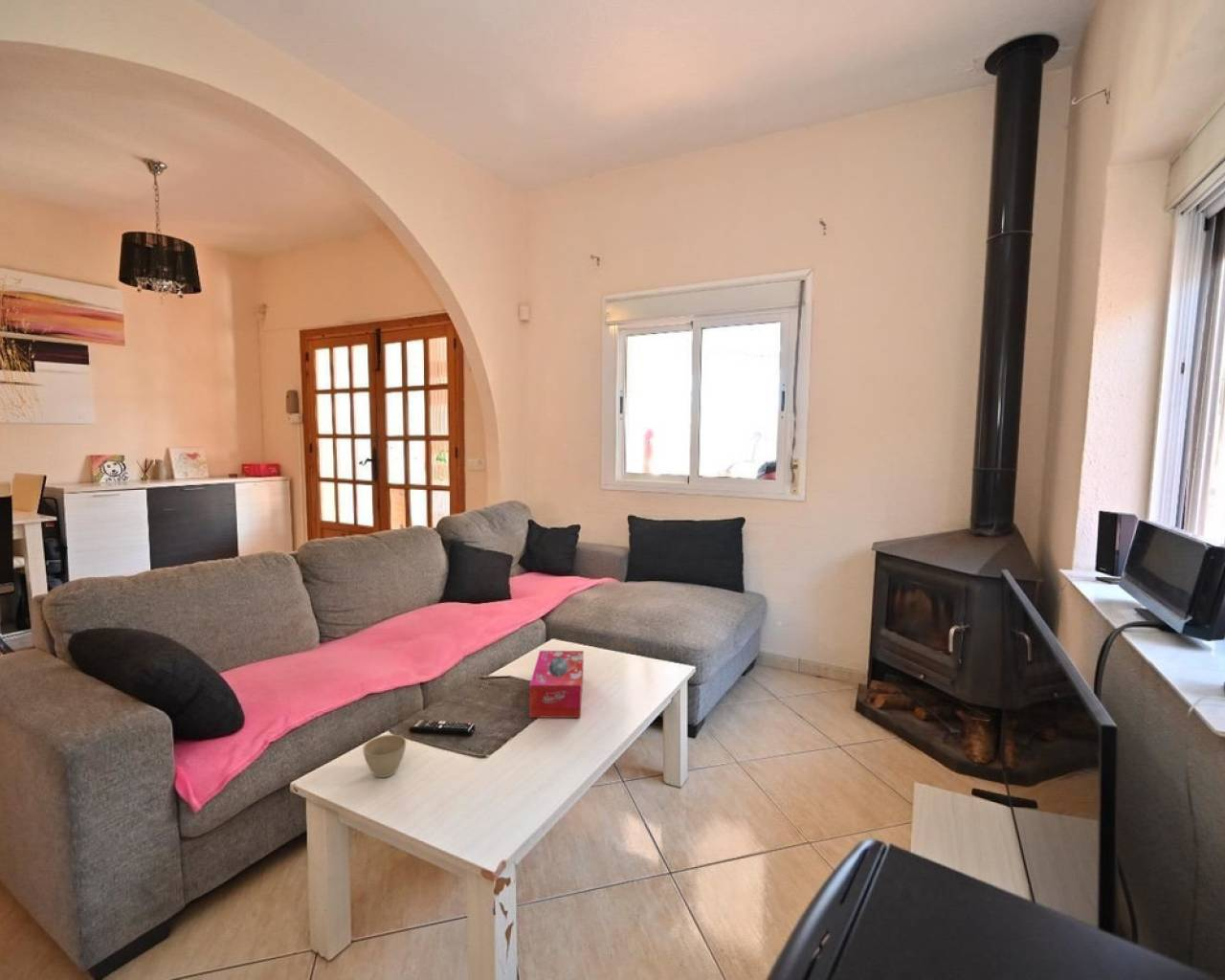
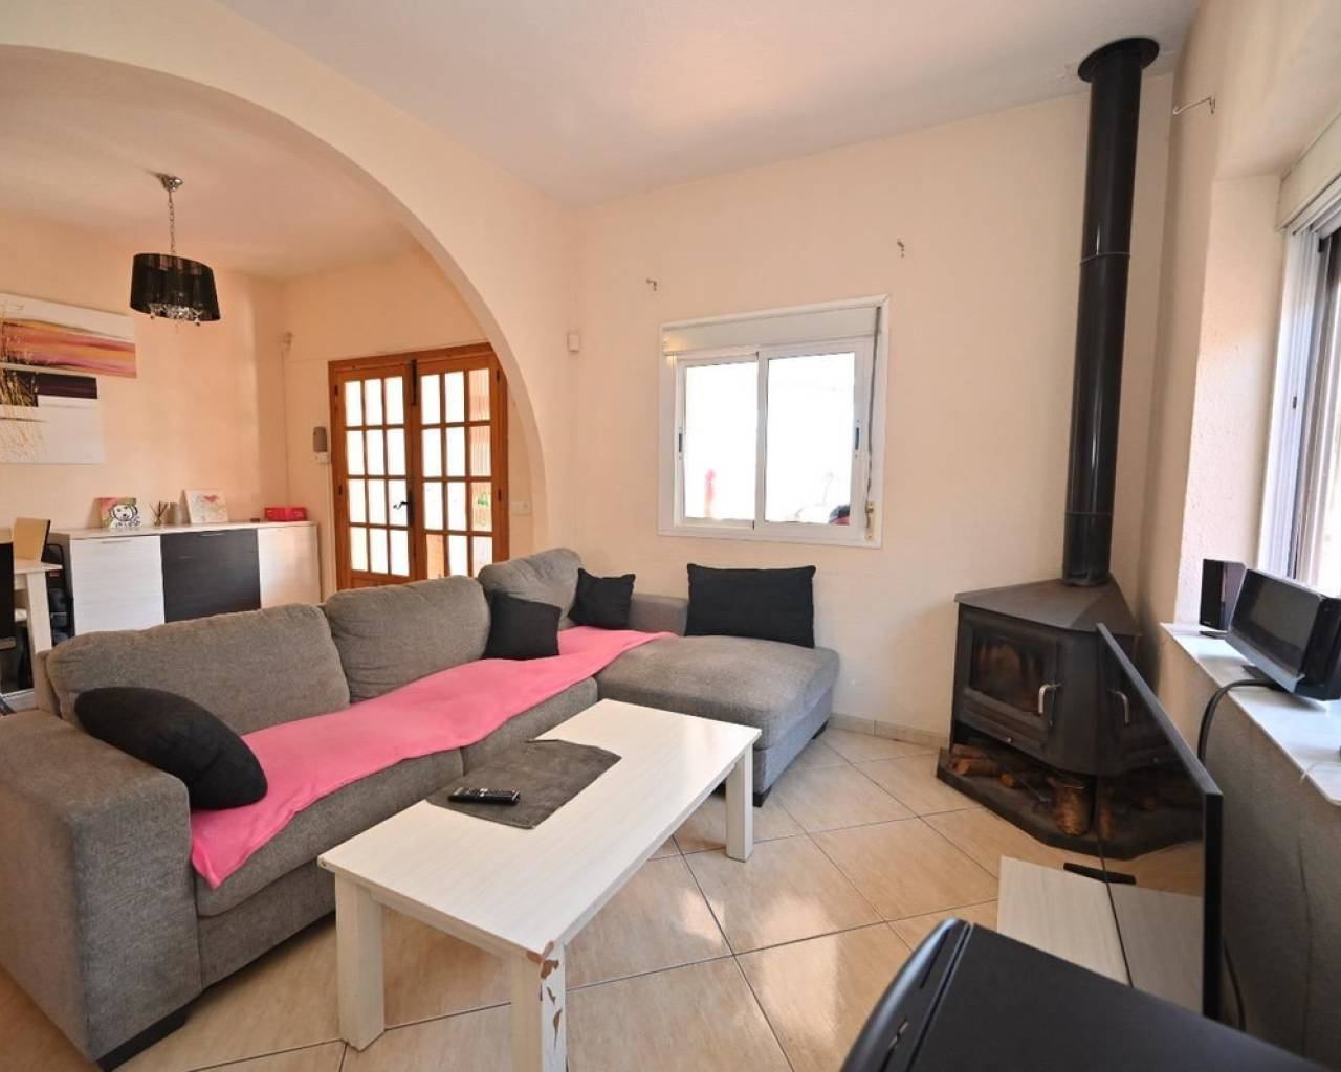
- flower pot [362,734,407,778]
- tissue box [528,650,585,719]
